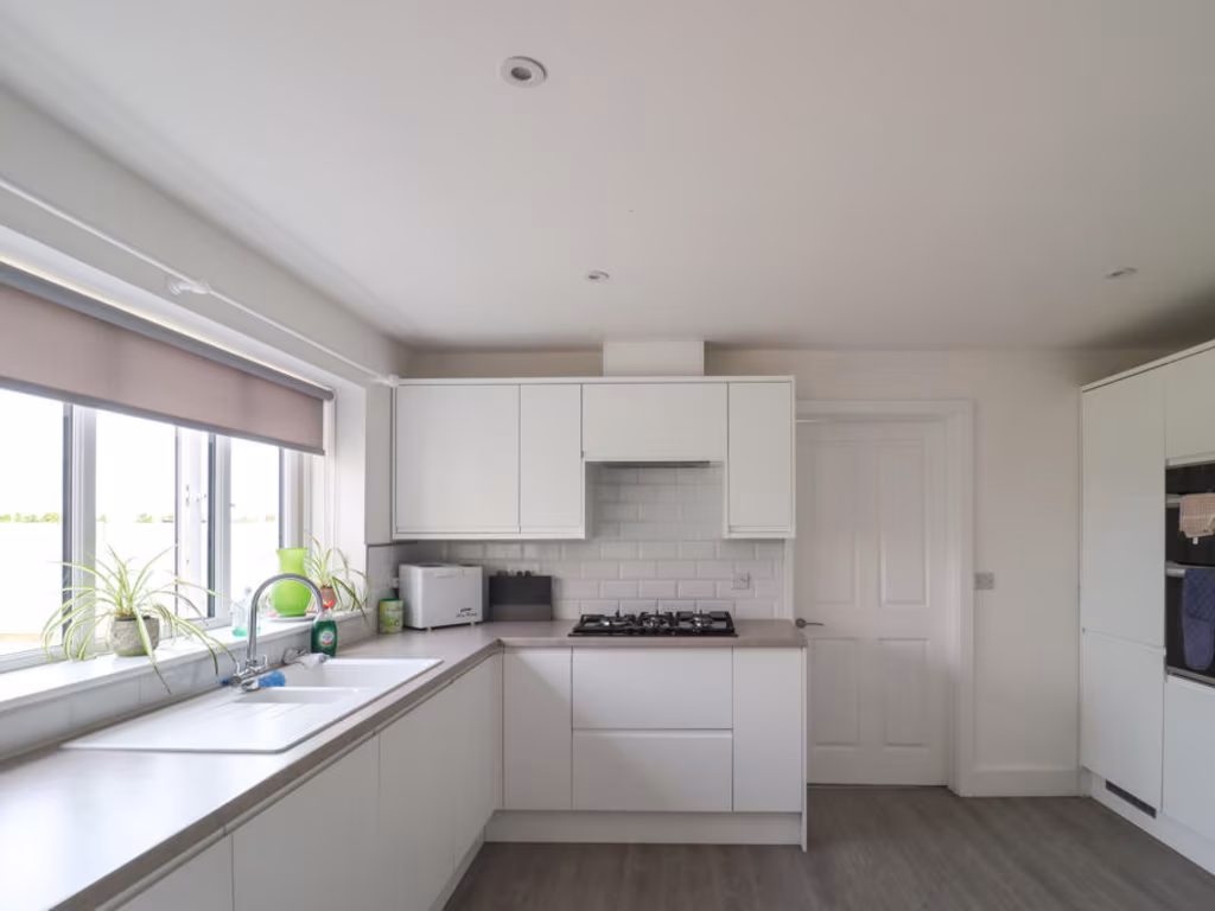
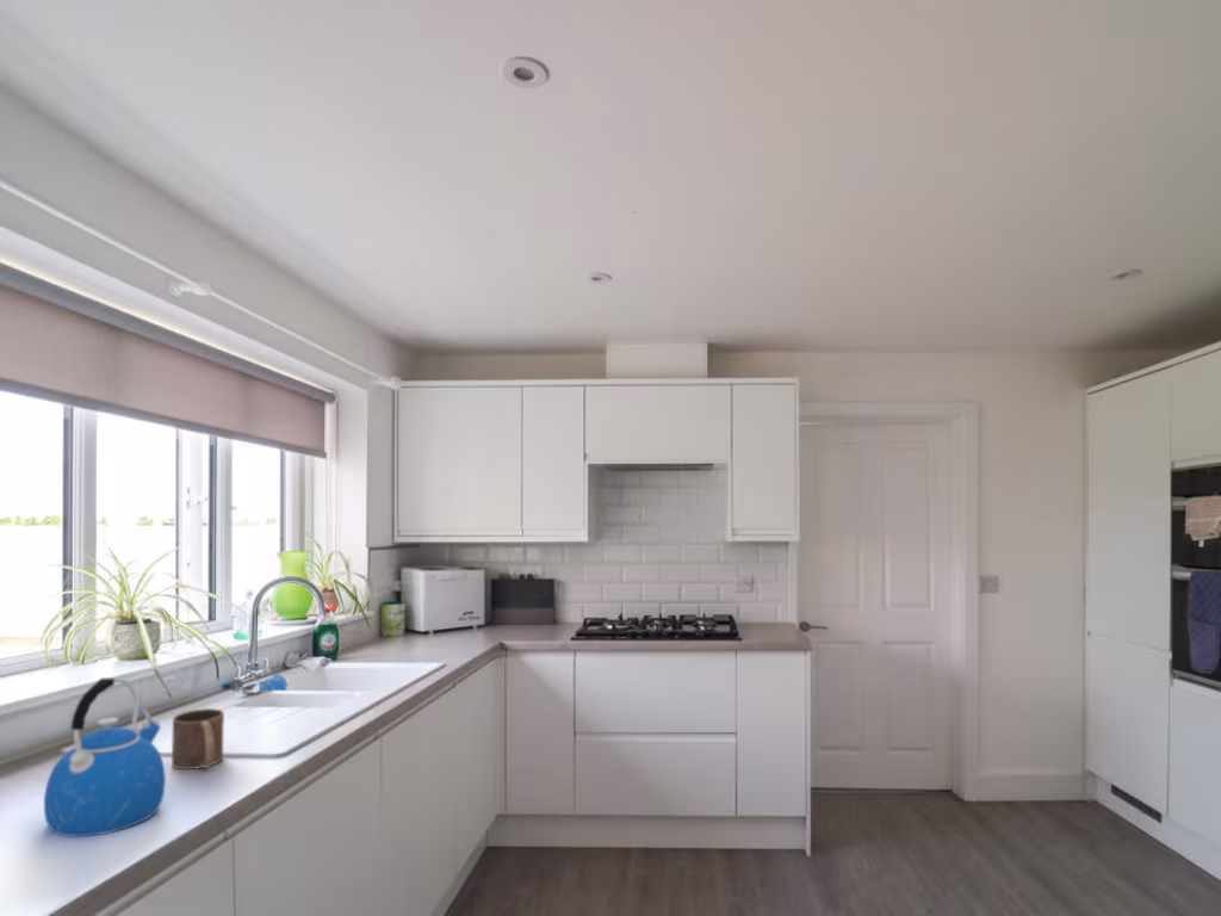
+ kettle [43,676,167,837]
+ mug [171,707,225,770]
